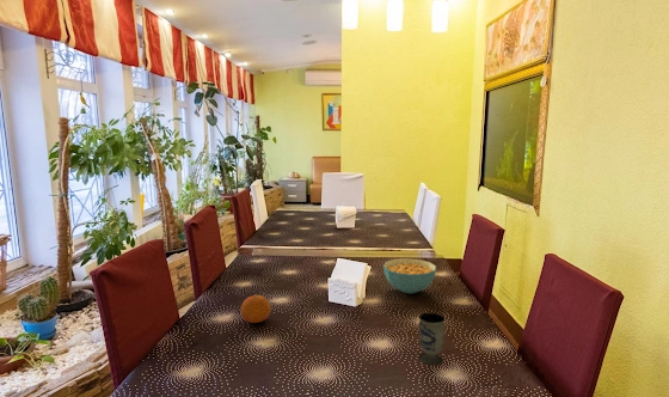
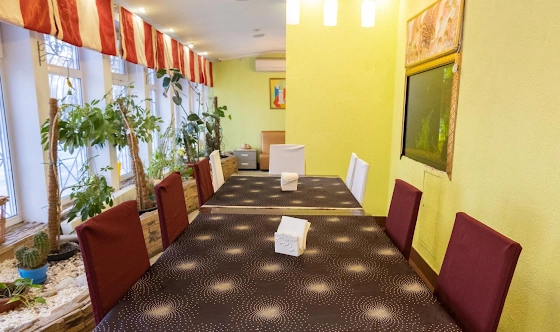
- cereal bowl [382,257,437,295]
- cup [418,311,446,367]
- fruit [240,294,272,324]
